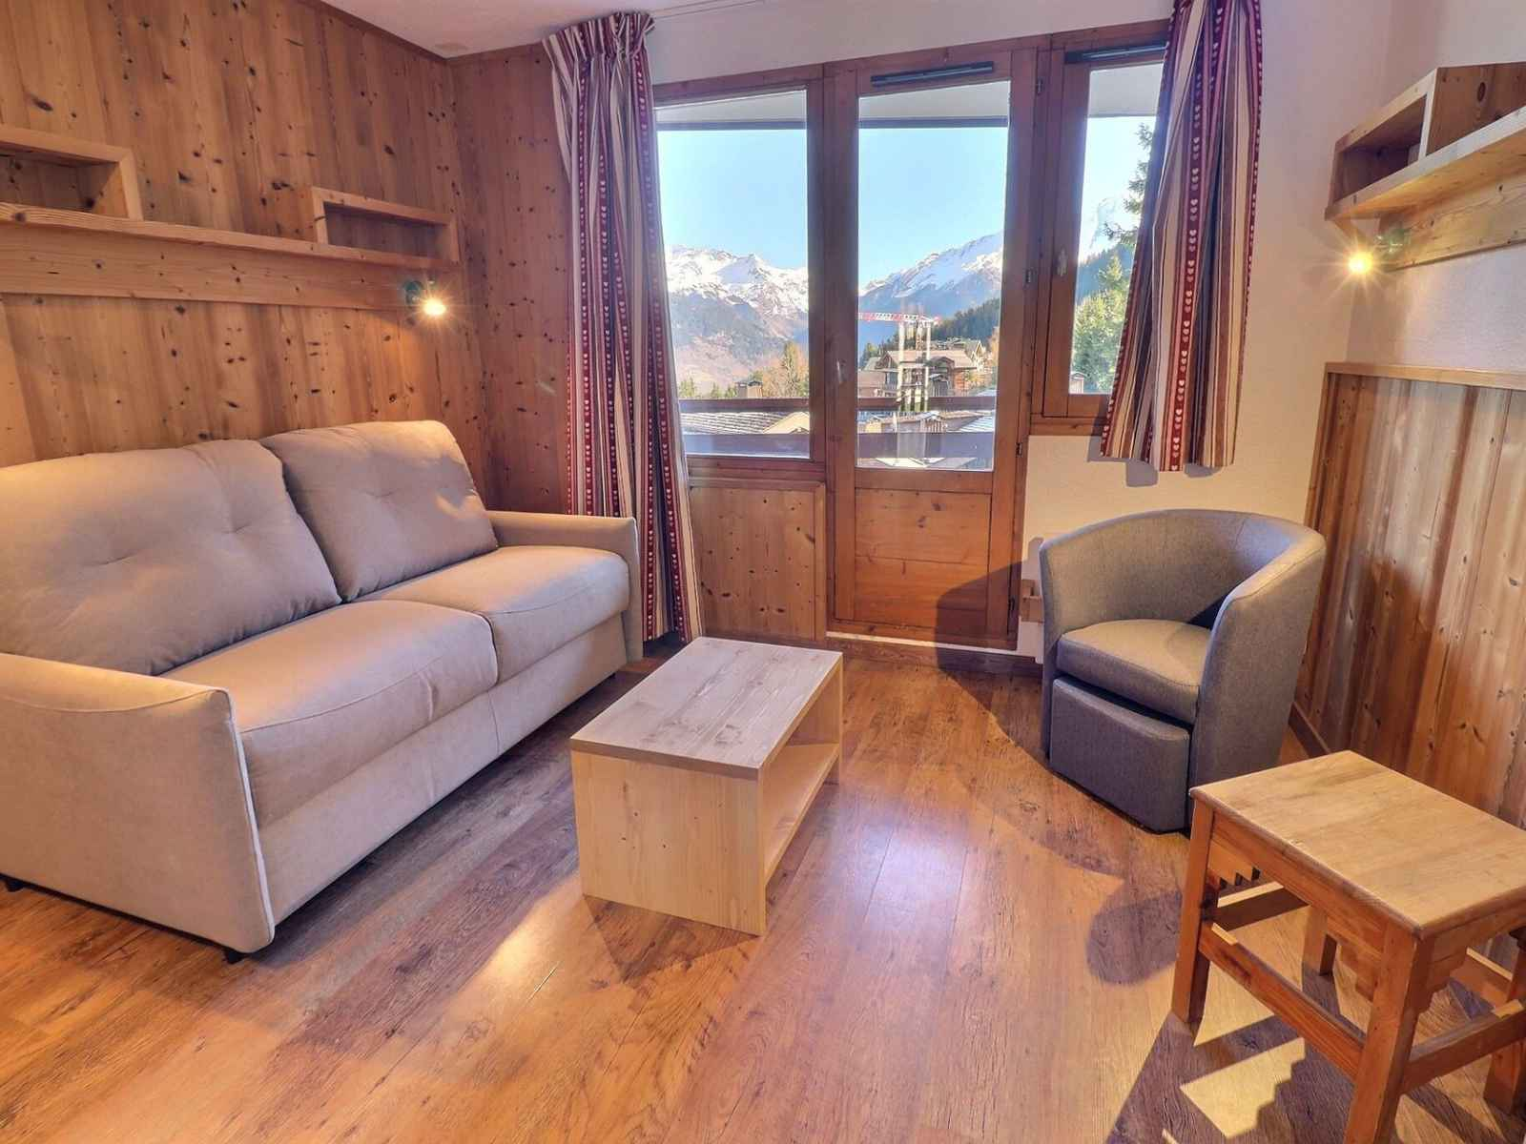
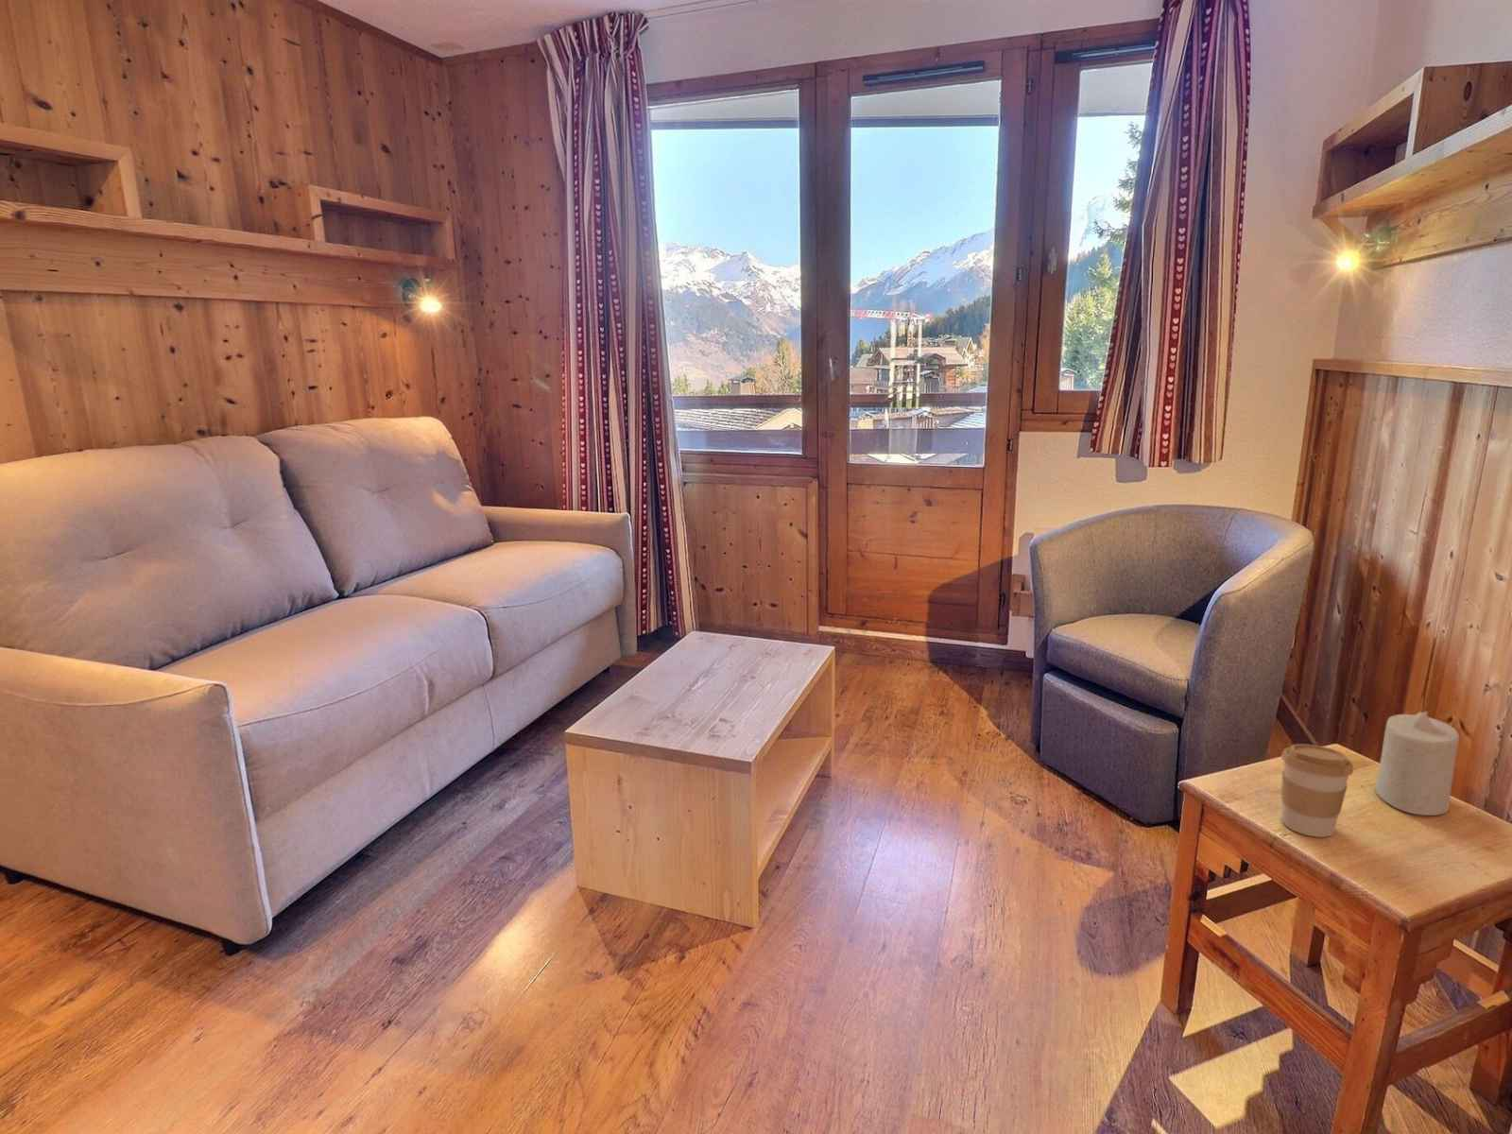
+ coffee cup [1281,743,1354,839]
+ candle [1374,711,1460,816]
